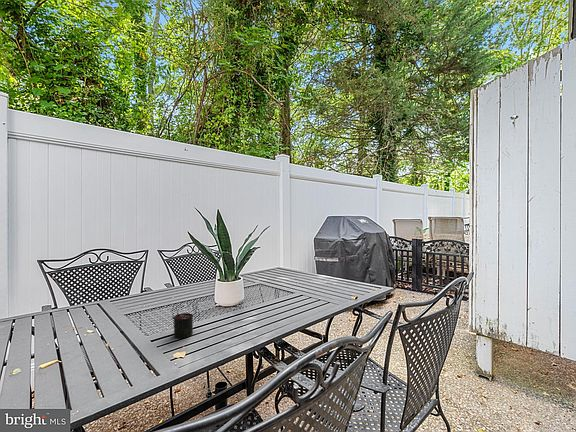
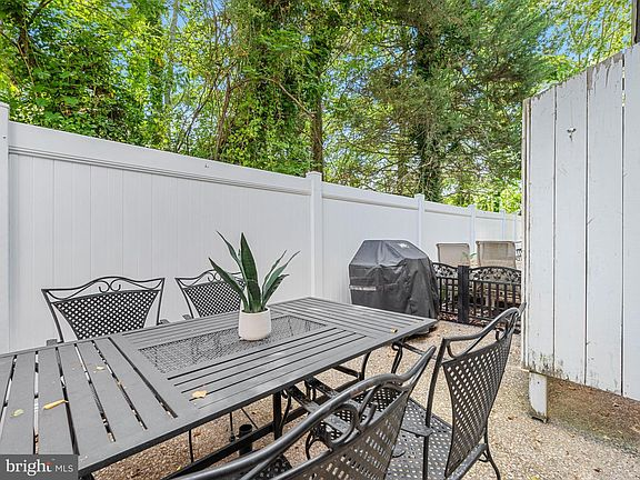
- candle [172,305,194,339]
